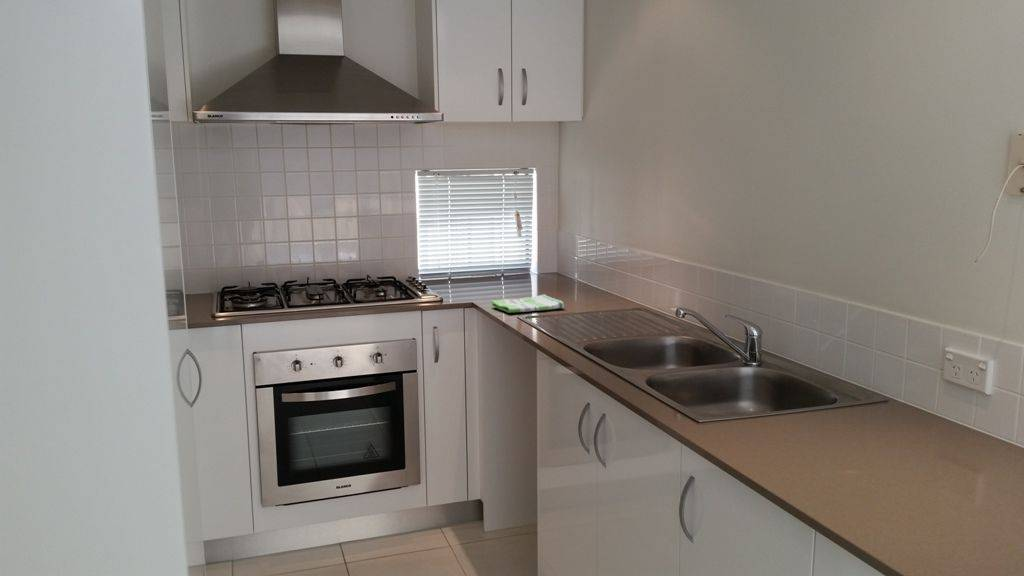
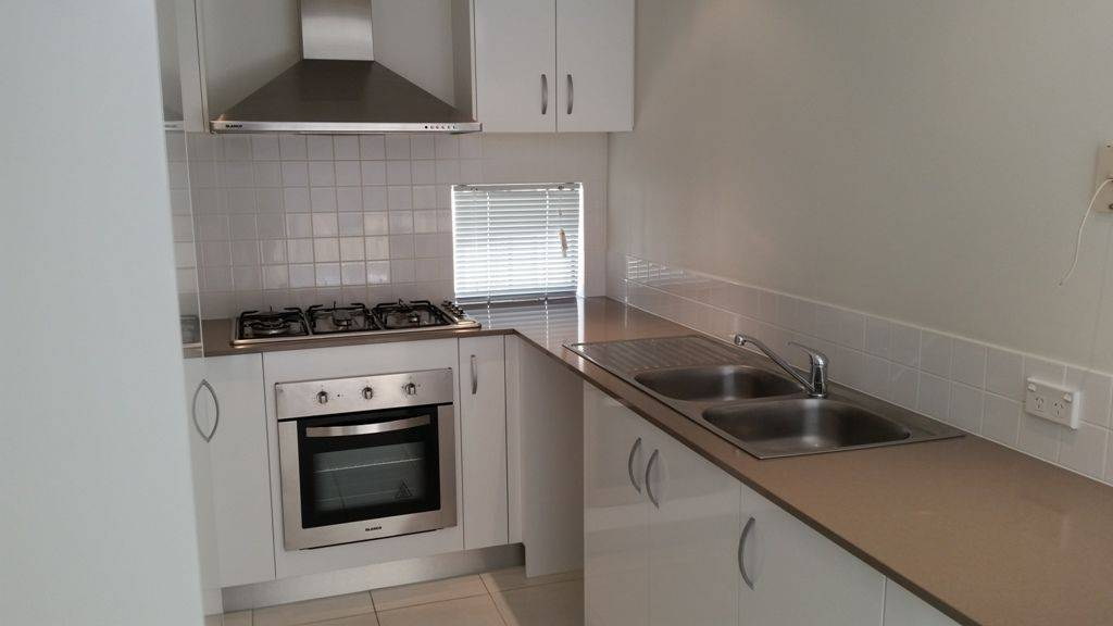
- dish towel [491,293,565,314]
